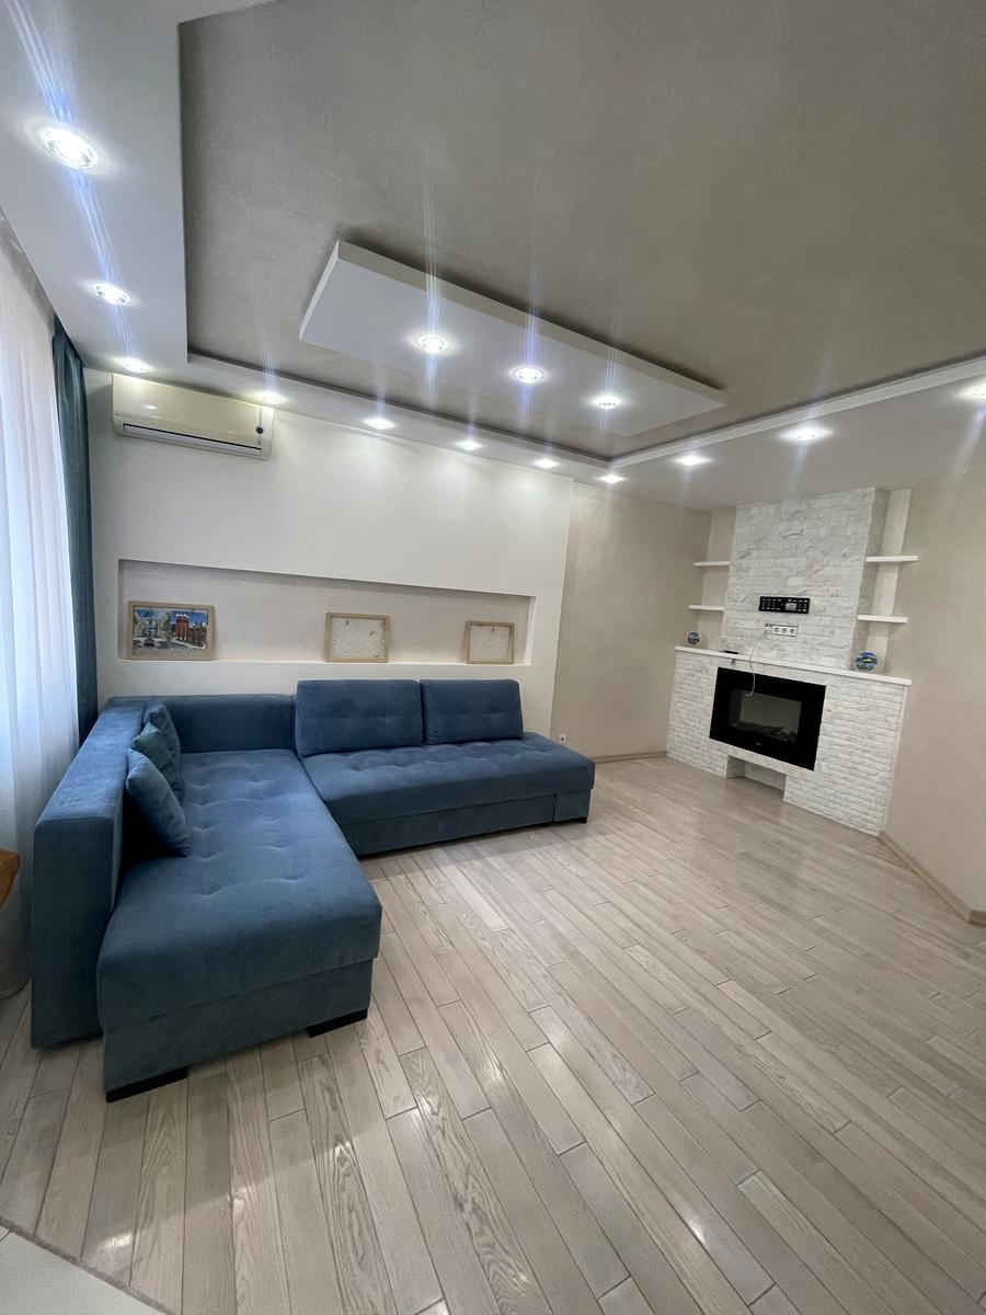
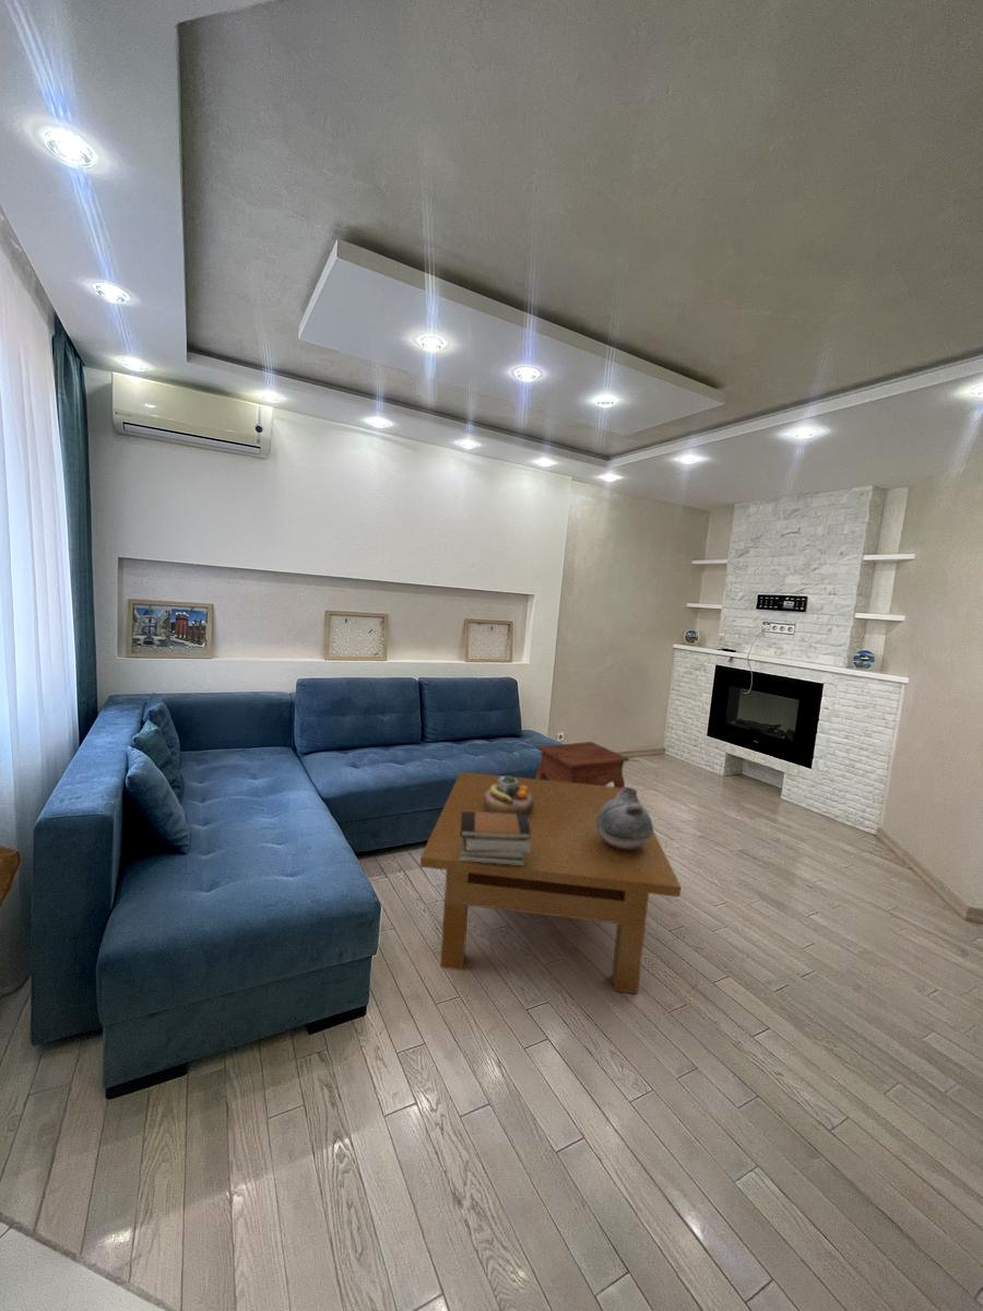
+ side table [534,741,630,788]
+ book stack [459,812,531,865]
+ decorative bowl [484,775,533,815]
+ vase [596,786,654,849]
+ table [419,770,683,995]
